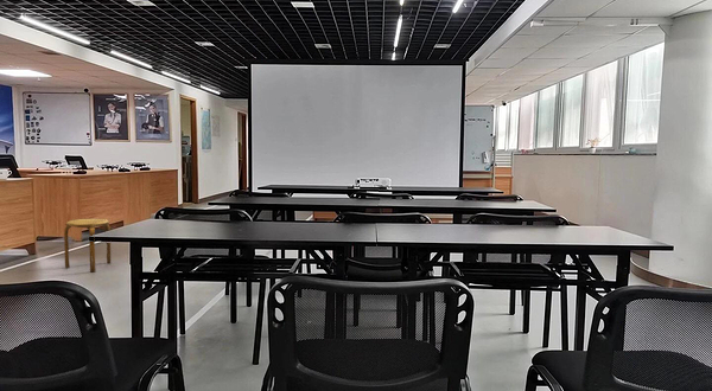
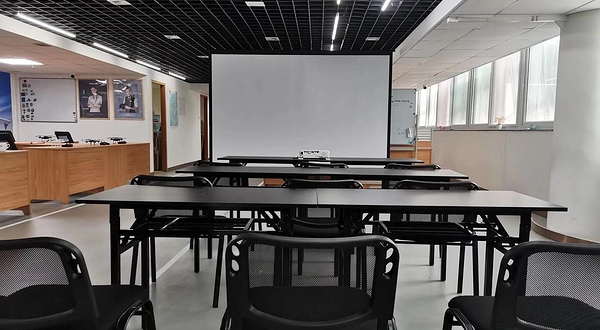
- stool [63,218,112,274]
